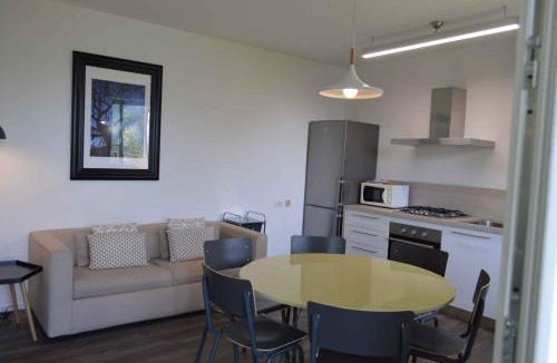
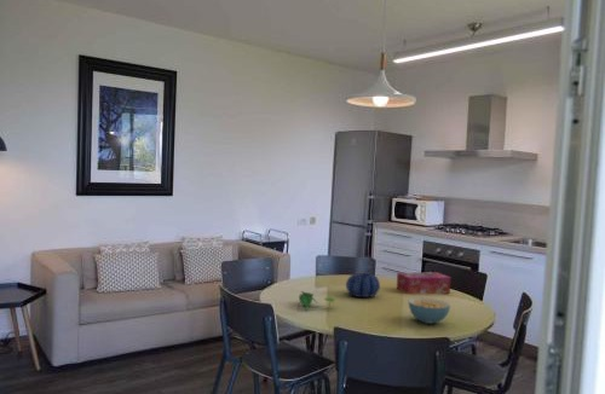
+ cereal bowl [408,296,451,325]
+ decorative bowl [345,272,381,299]
+ tissue box [396,272,453,295]
+ plant [295,290,336,312]
